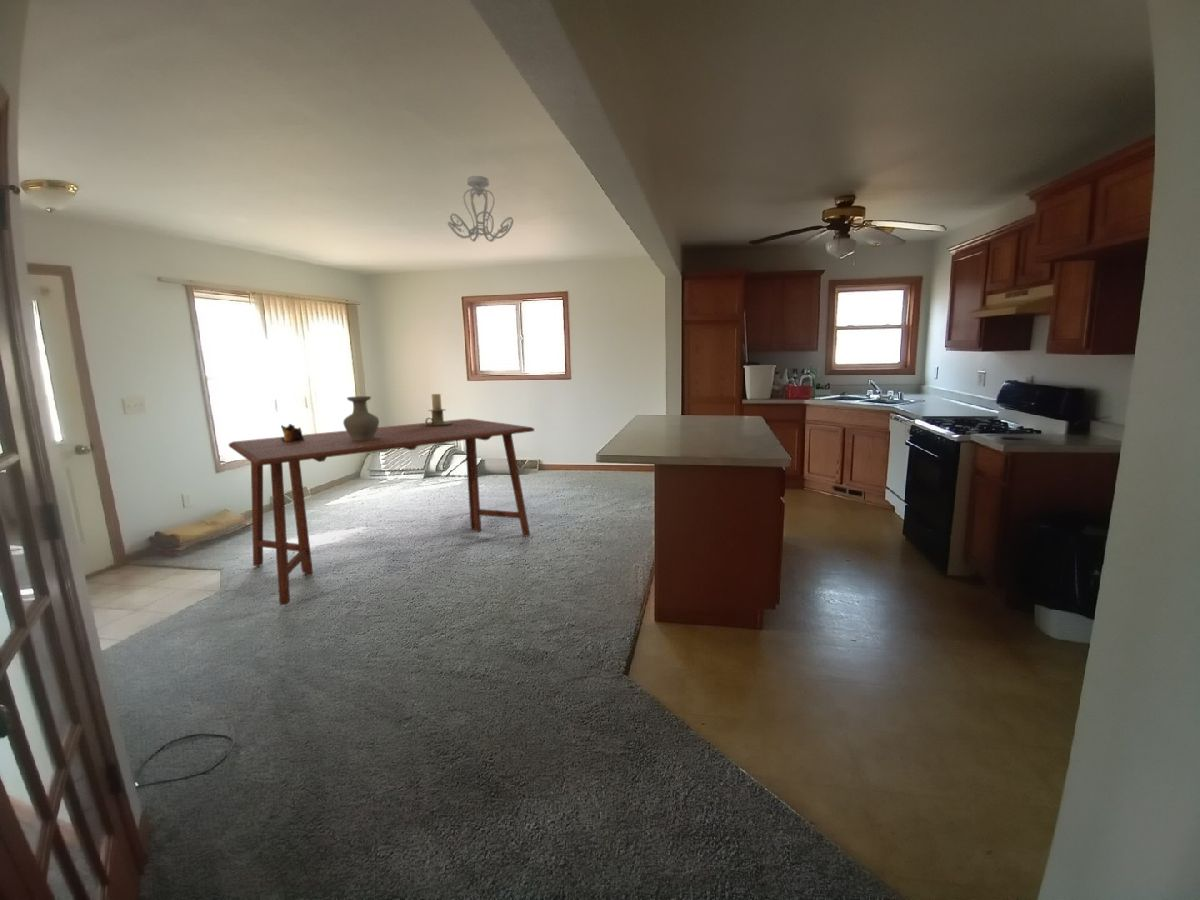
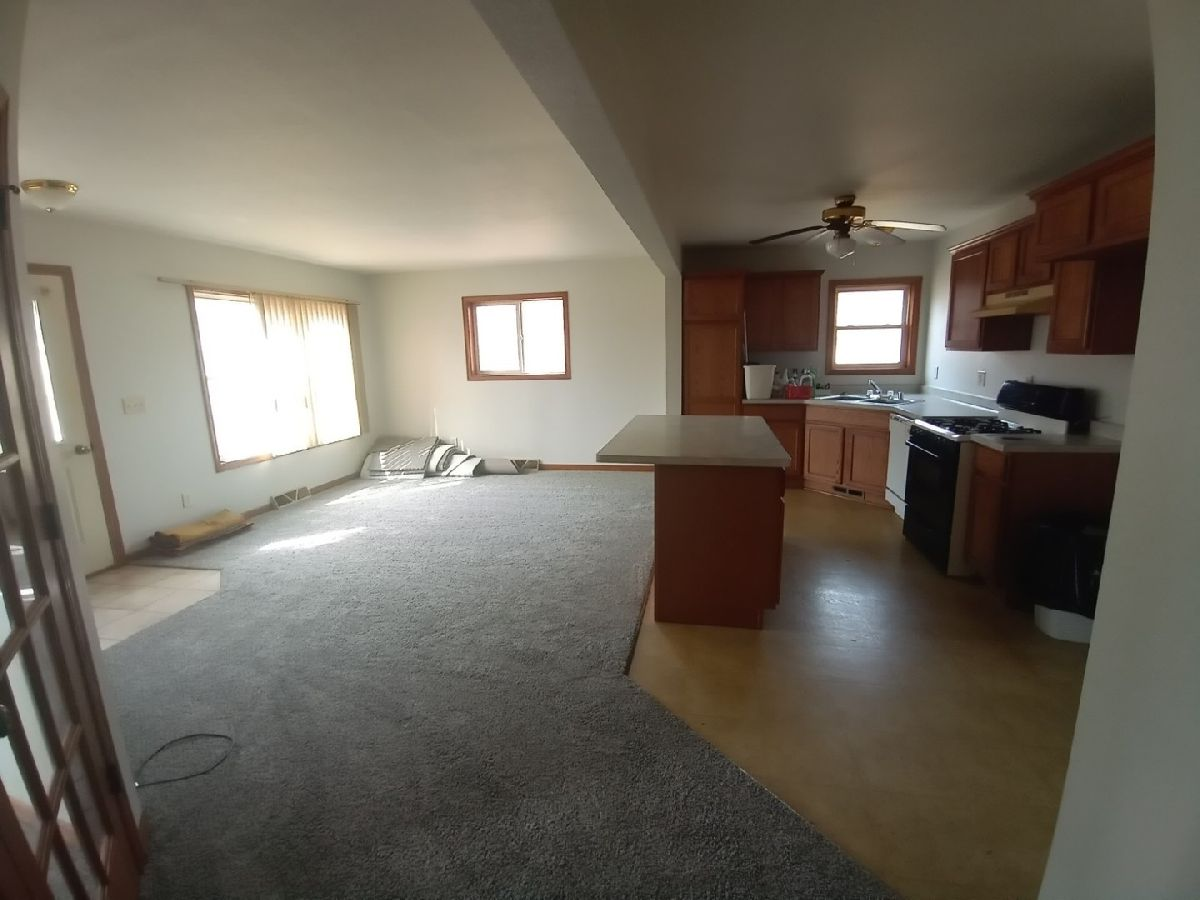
- candle holder [422,393,453,426]
- decorative bowl [280,423,305,443]
- dining table [228,418,535,606]
- ceiling light fixture [447,175,514,243]
- vase [342,395,380,440]
